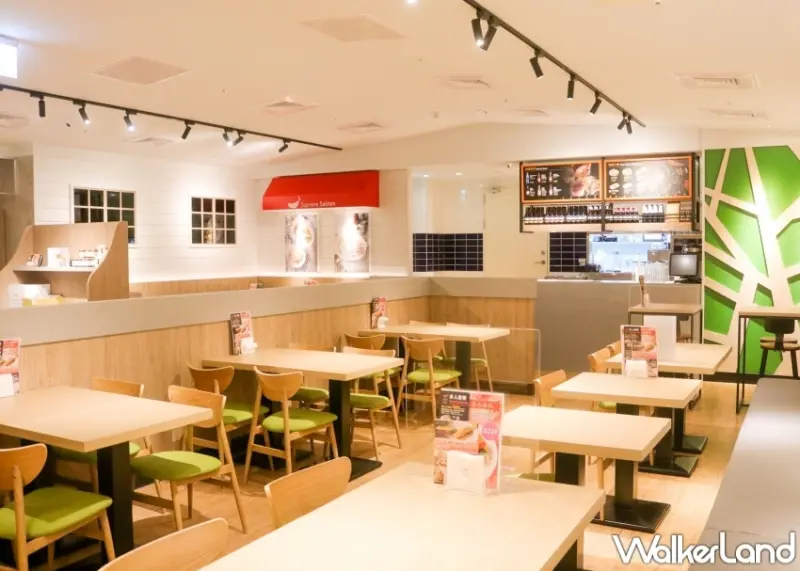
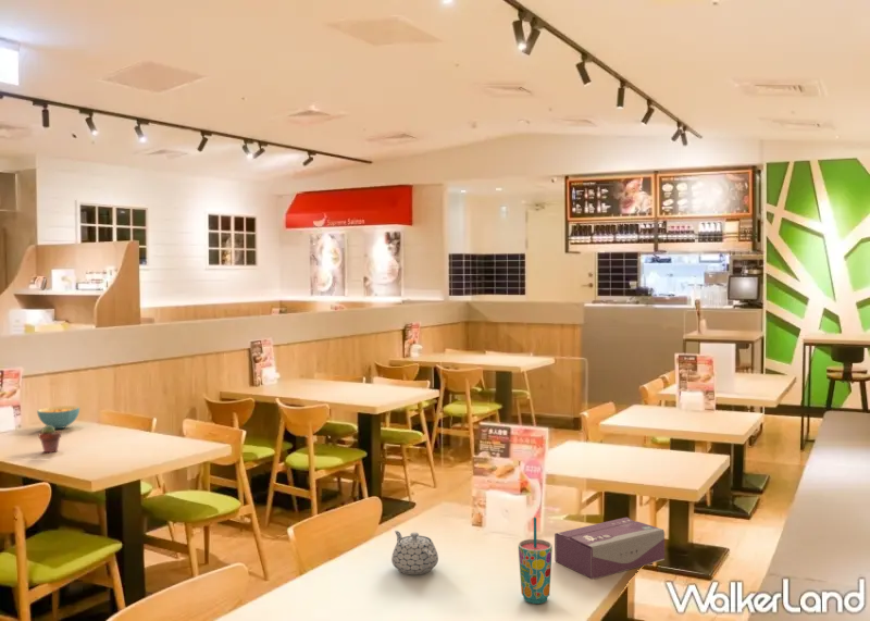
+ potted succulent [38,425,62,454]
+ cup [518,517,554,605]
+ teapot [390,530,439,575]
+ tissue box [554,517,666,581]
+ cereal bowl [36,405,80,430]
